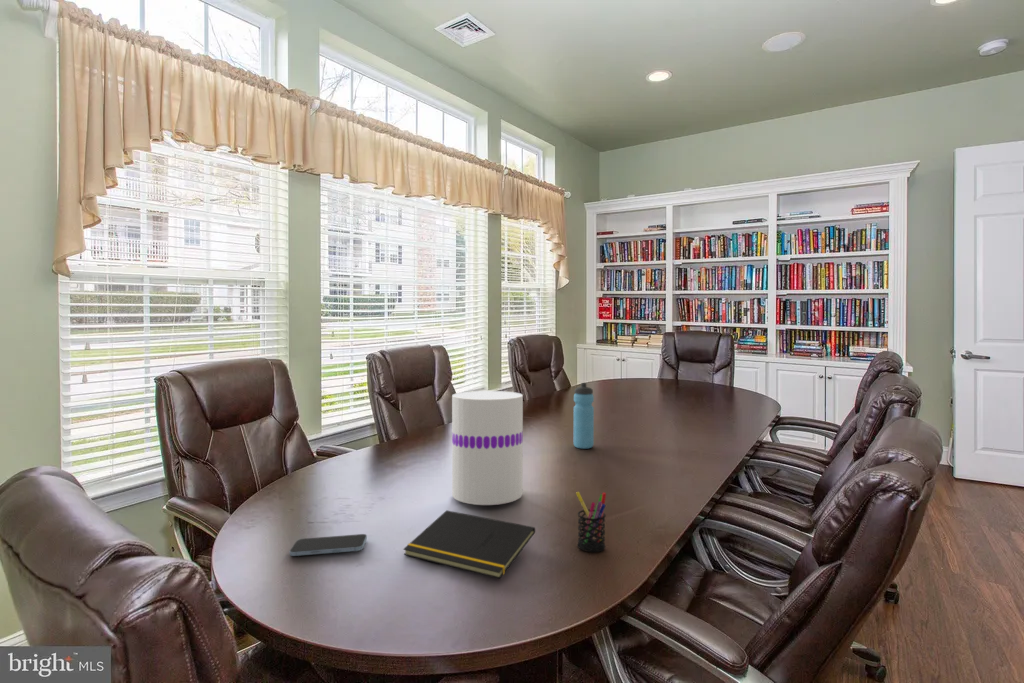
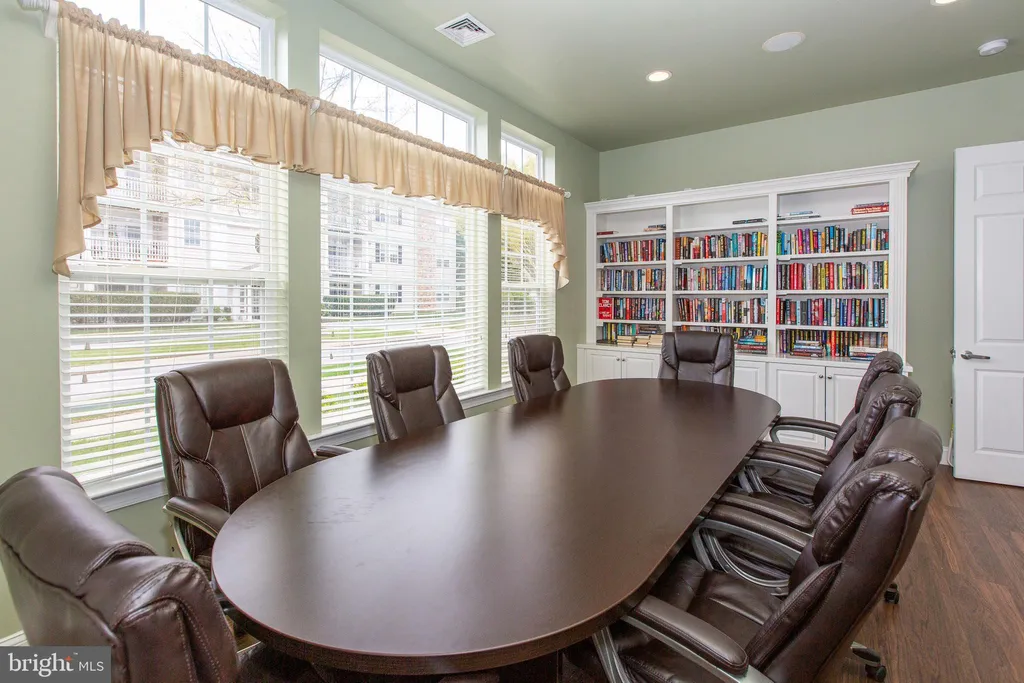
- water bottle [573,382,595,450]
- notepad [402,510,536,580]
- smartphone [289,533,368,557]
- vase [451,390,524,506]
- pen holder [575,491,607,553]
